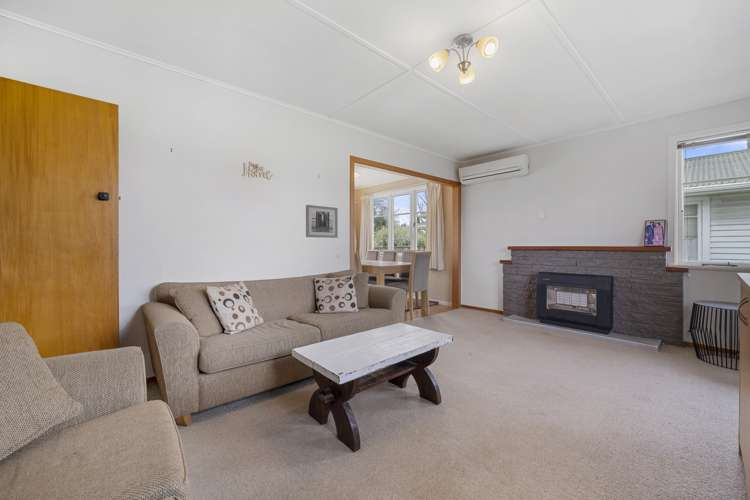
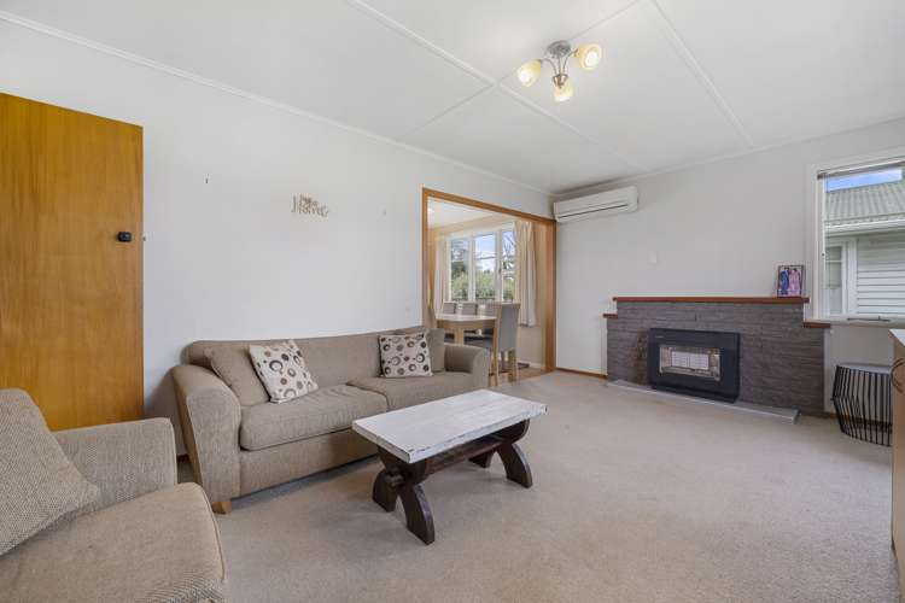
- wall art [305,204,339,239]
